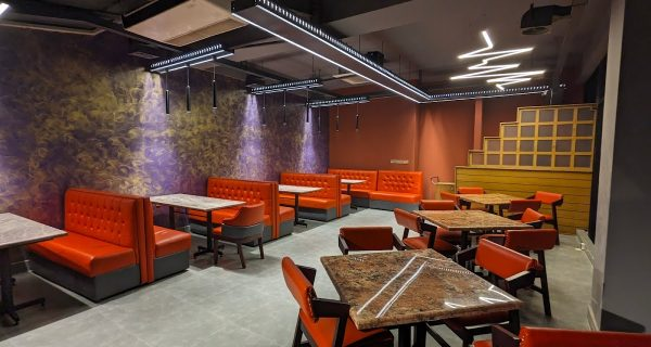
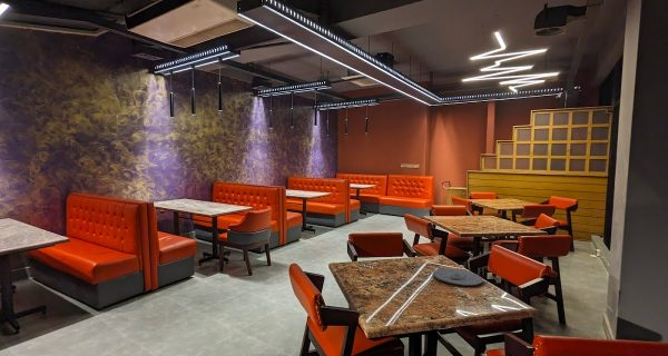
+ plate [432,267,484,288]
